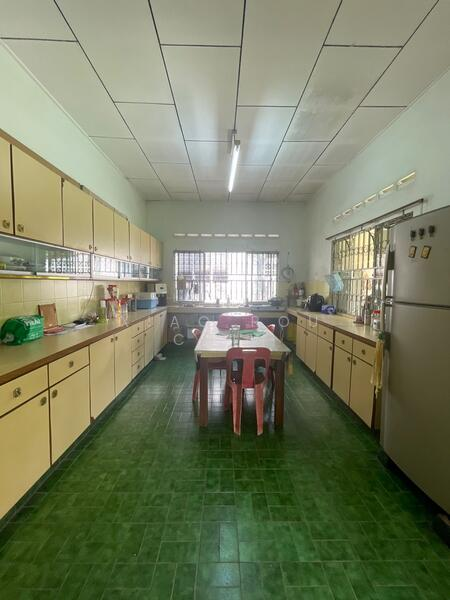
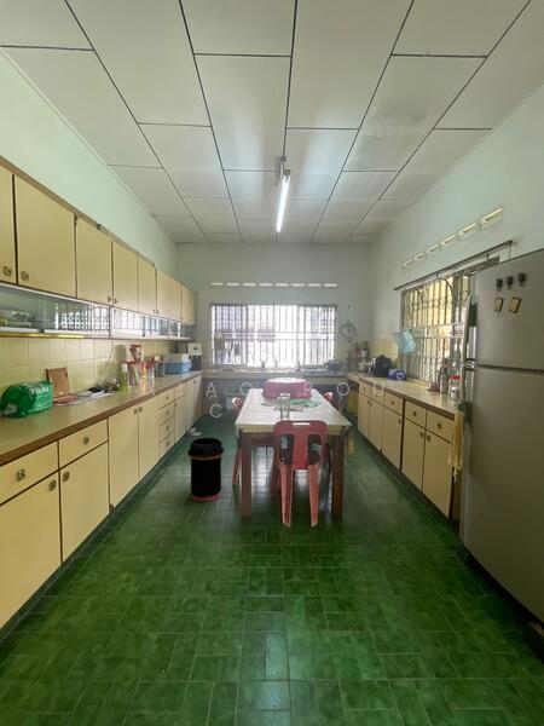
+ trash can [186,437,225,502]
